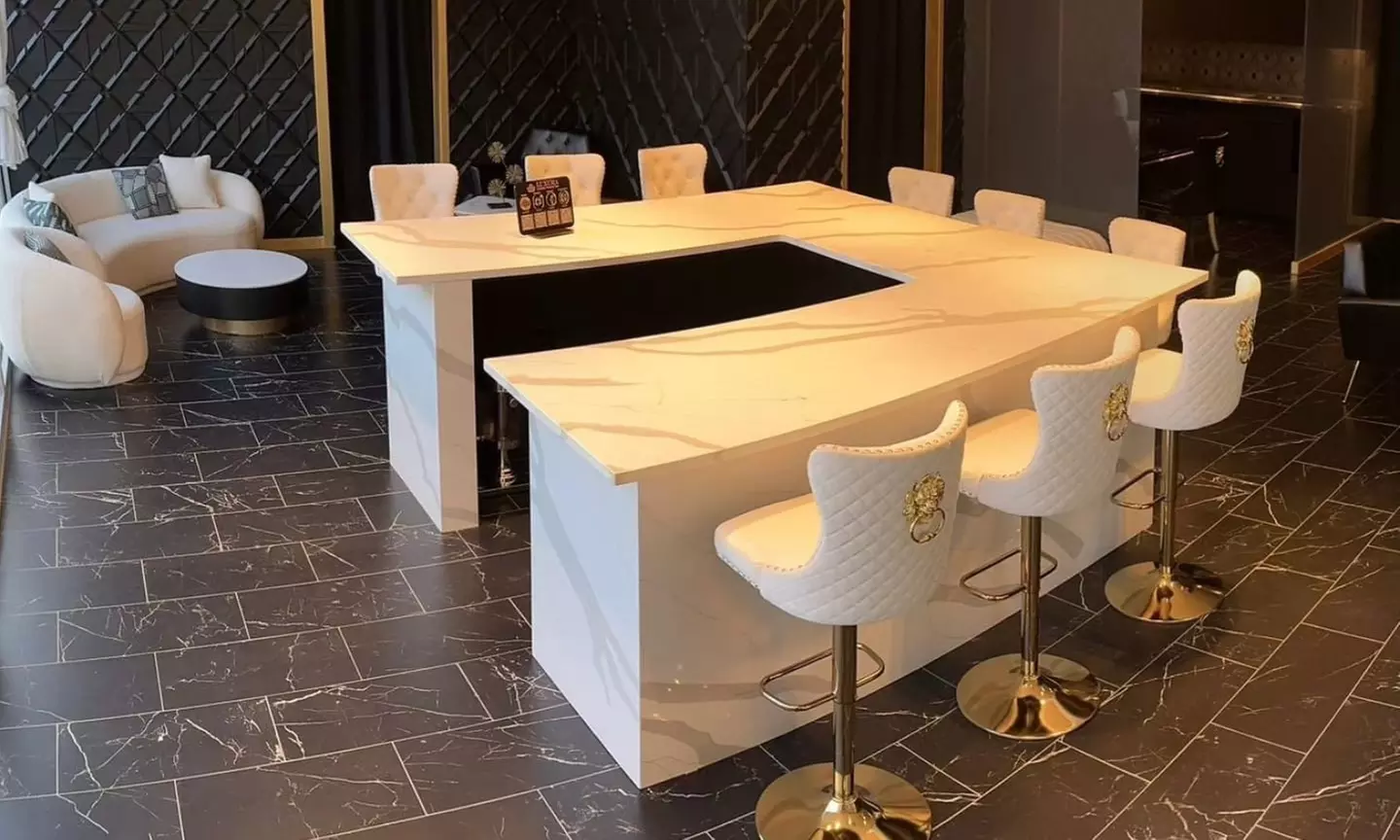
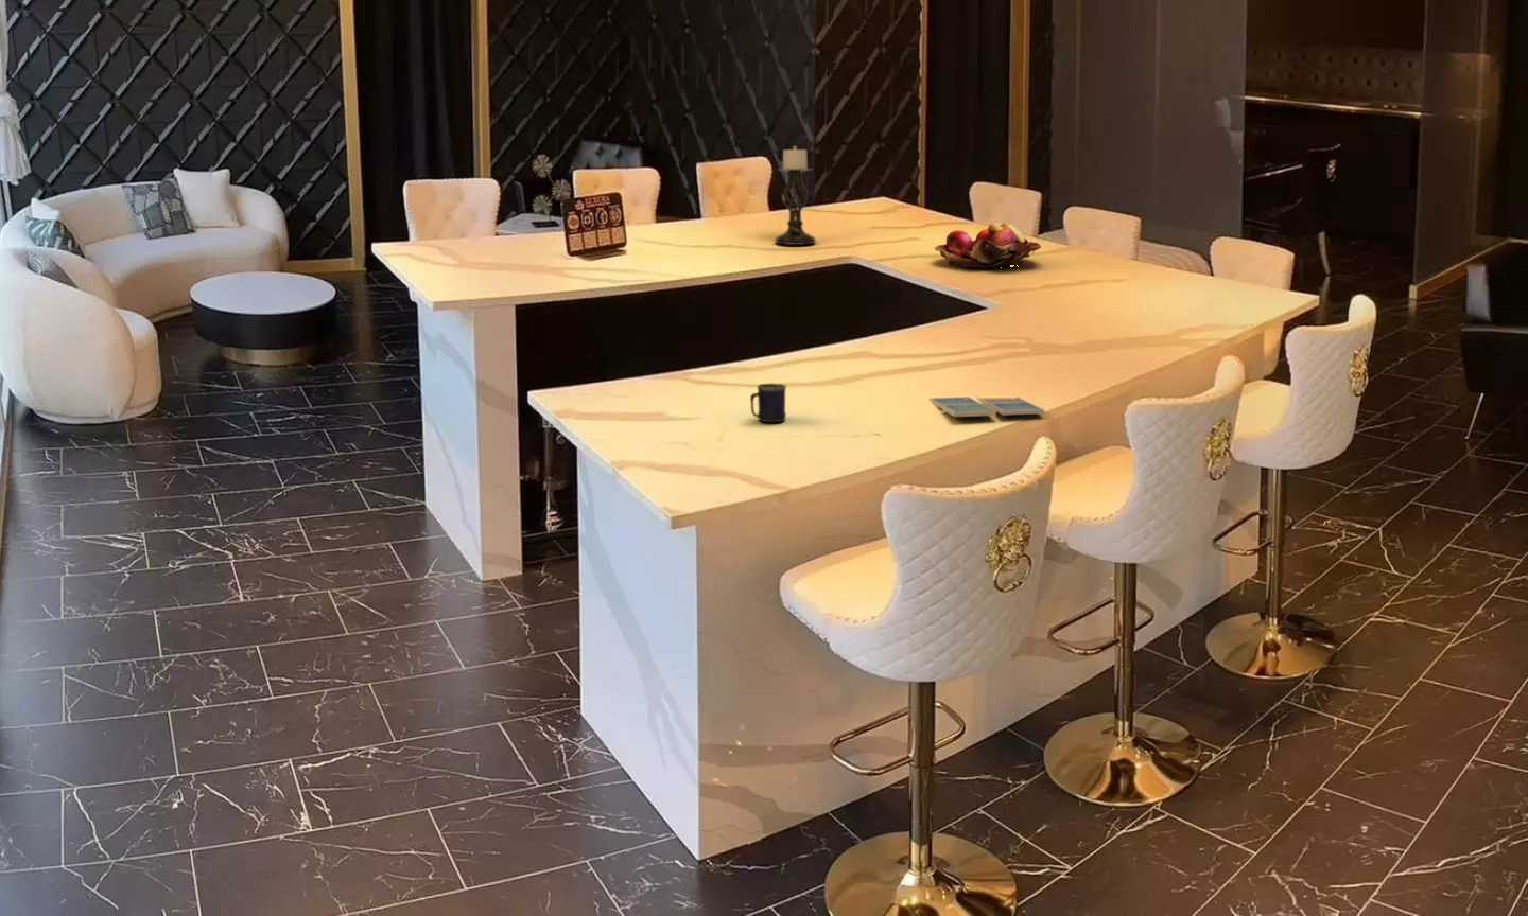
+ candle holder [774,145,817,246]
+ drink coaster [929,396,1046,418]
+ fruit basket [934,221,1042,268]
+ mug [749,382,787,423]
